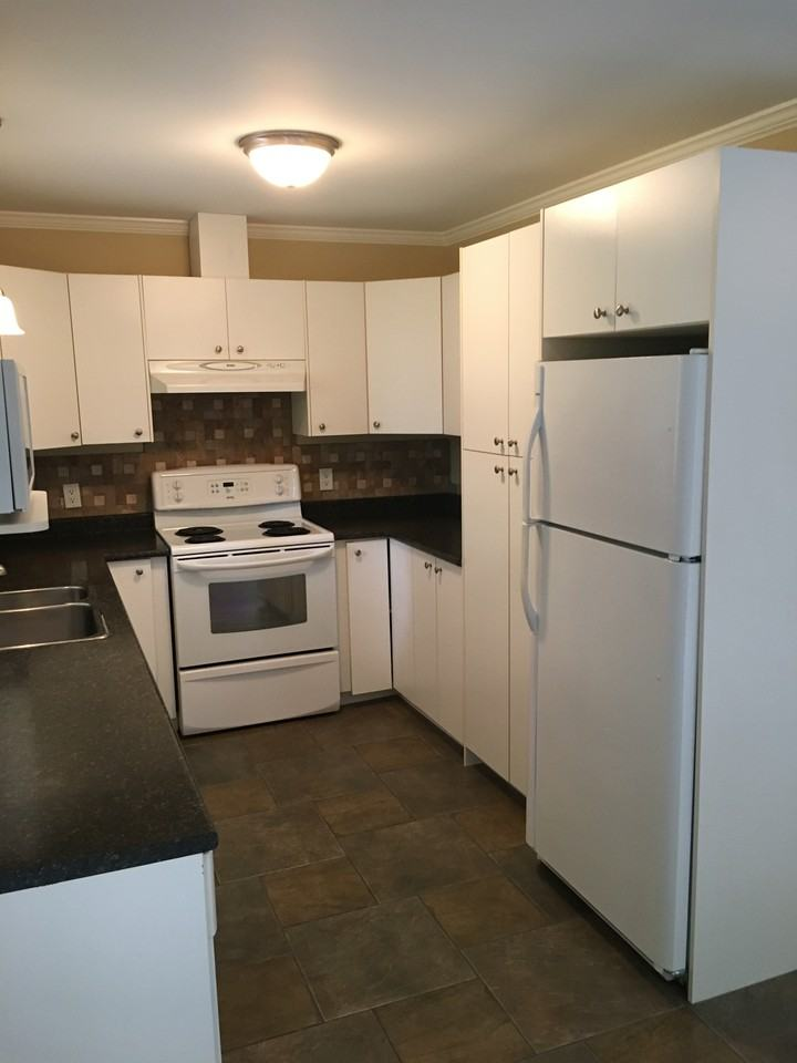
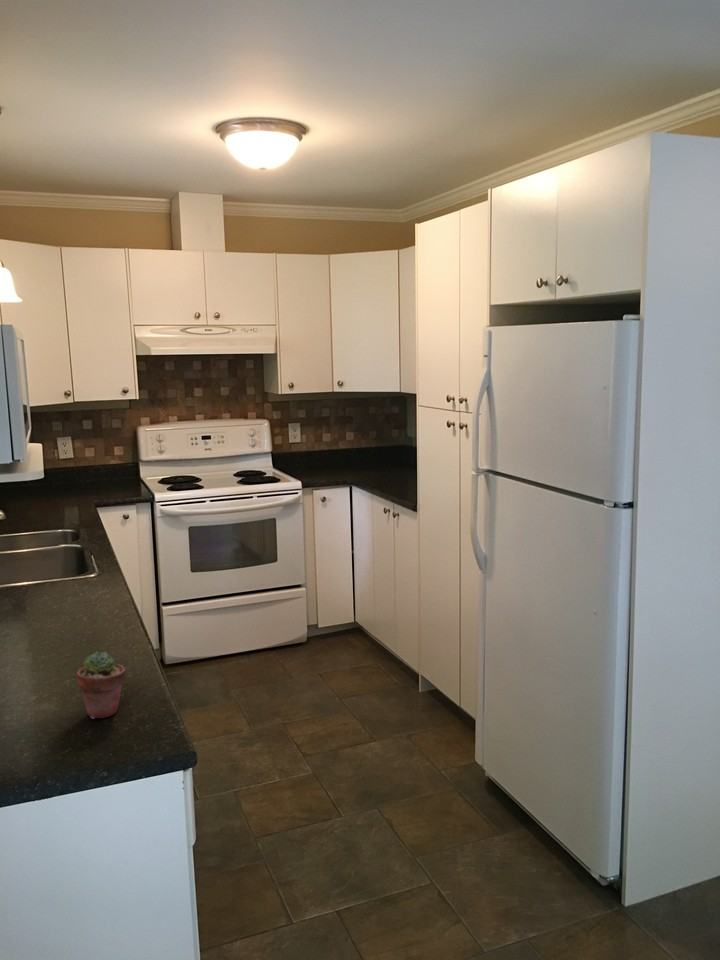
+ potted succulent [76,651,127,720]
